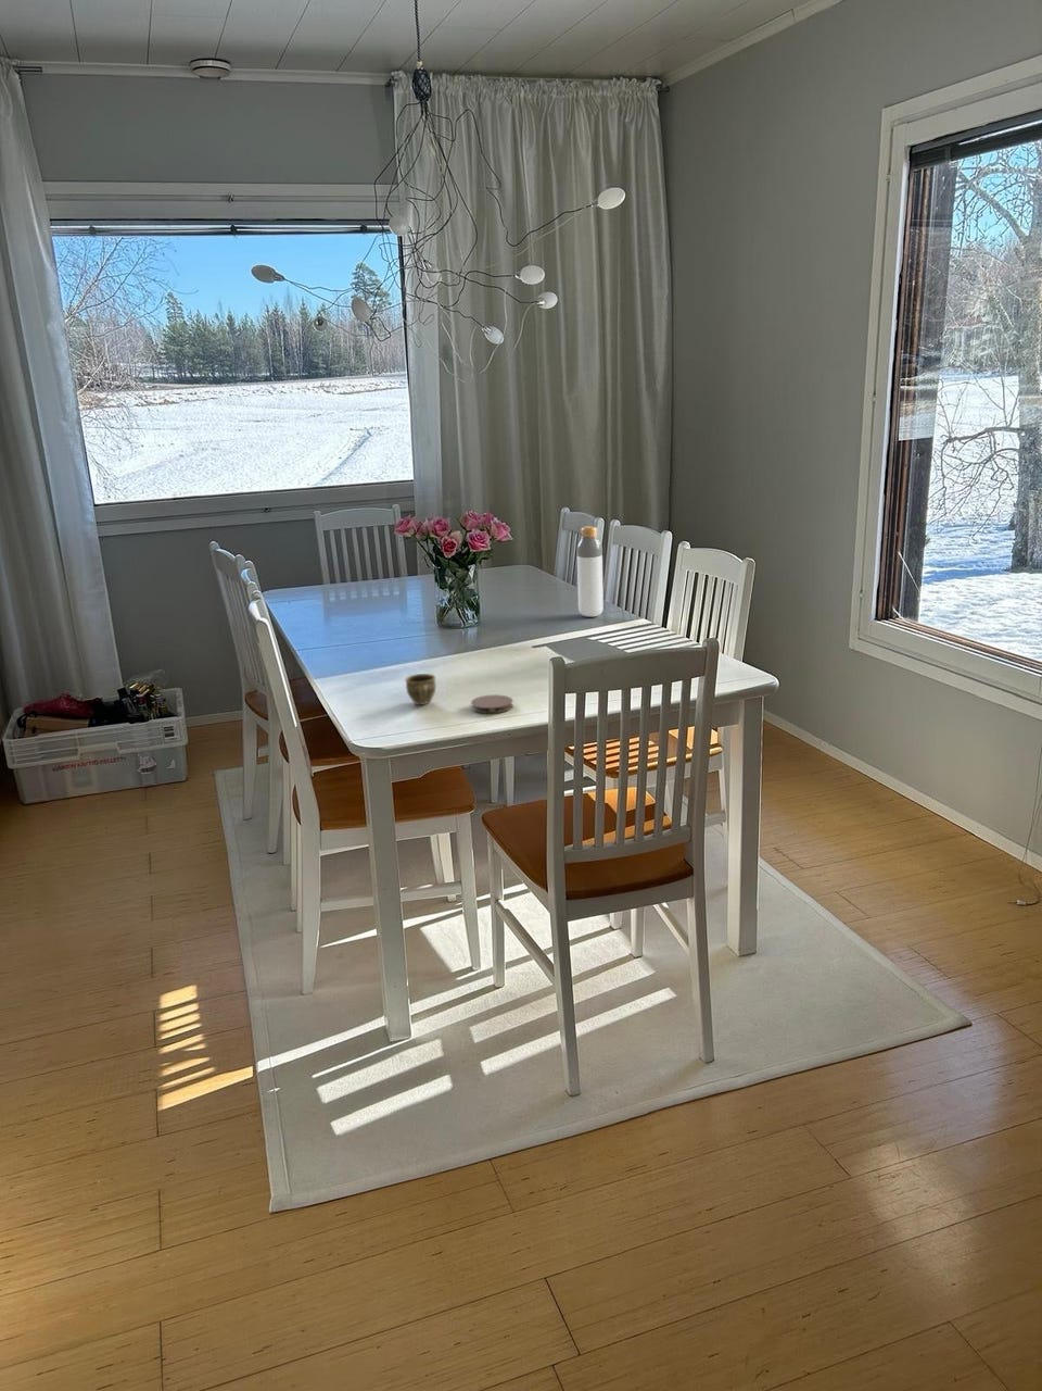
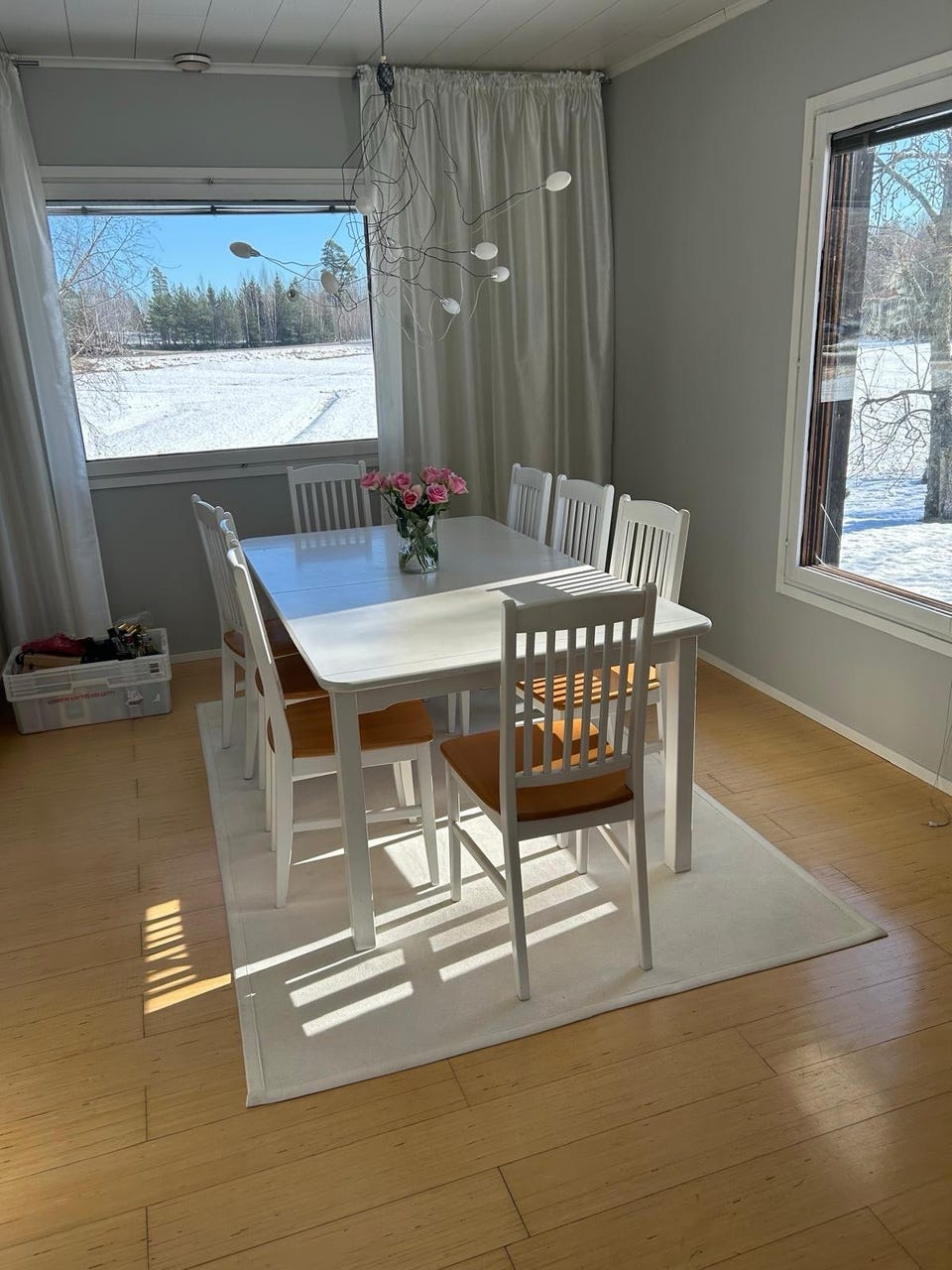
- bottle [577,525,604,619]
- cup [404,672,438,706]
- coaster [470,693,514,714]
